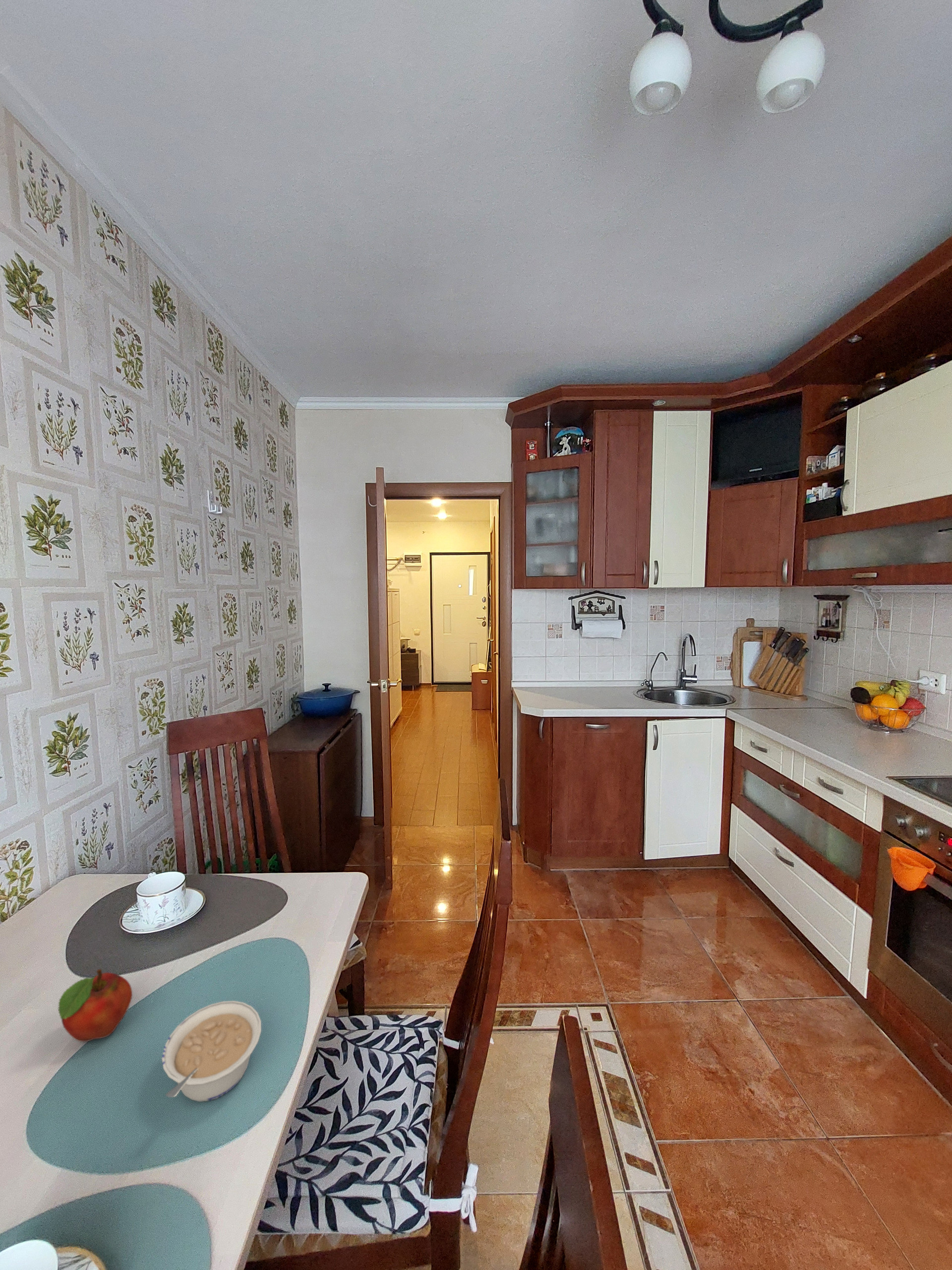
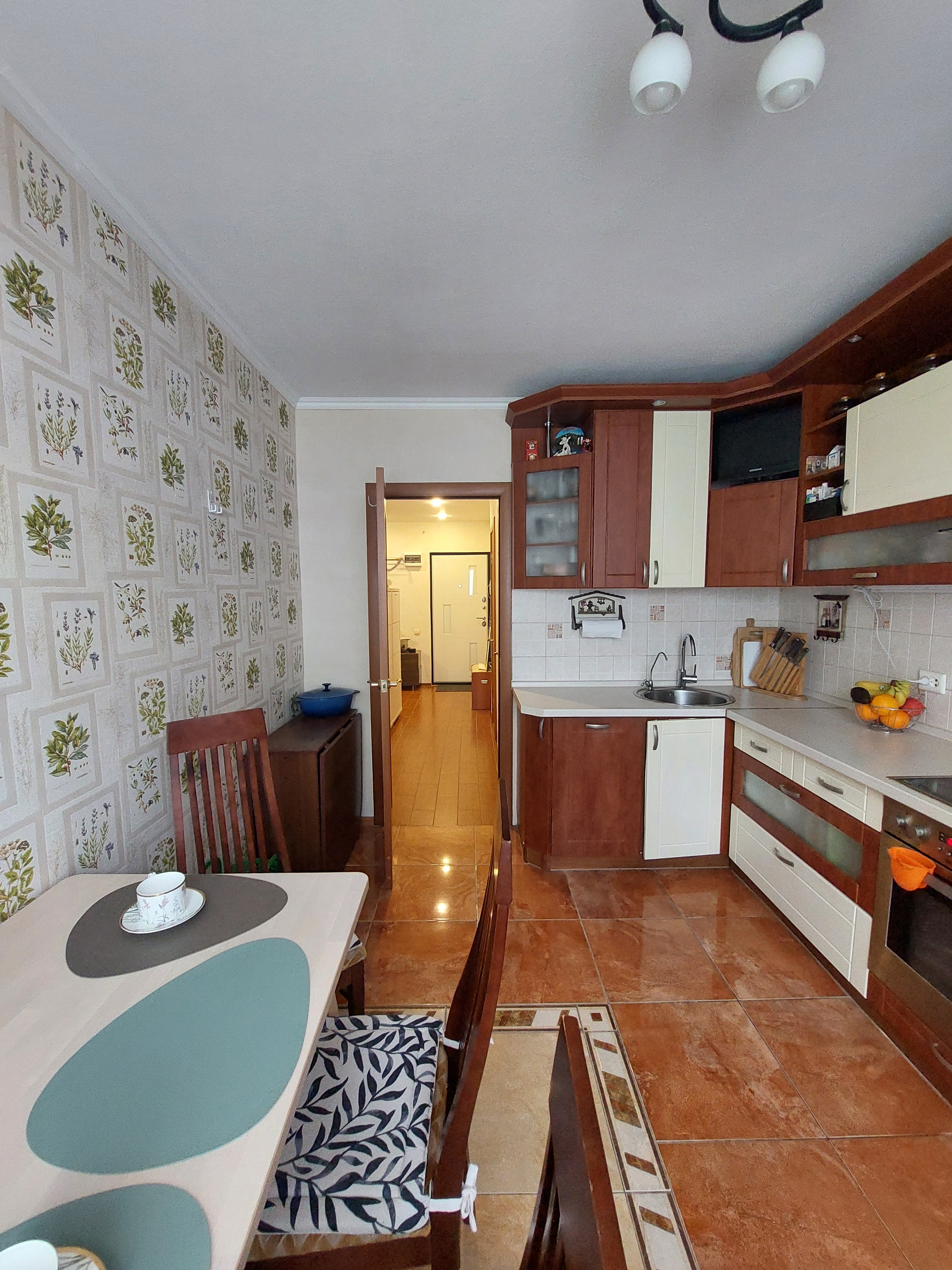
- legume [161,1000,262,1102]
- fruit [57,968,133,1042]
